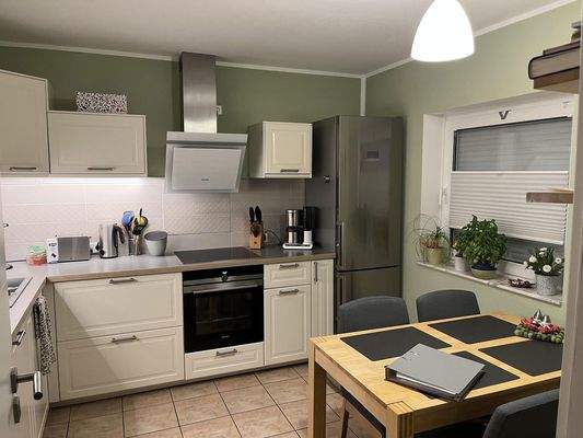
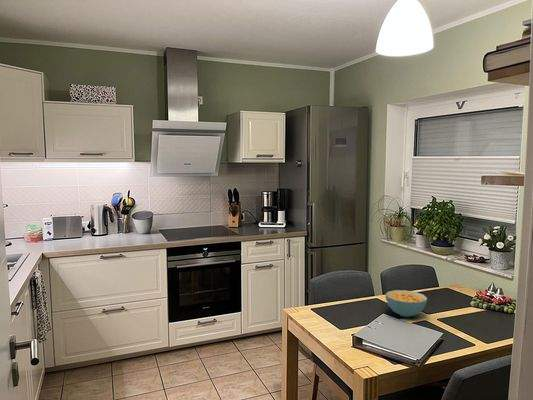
+ cereal bowl [385,289,428,318]
